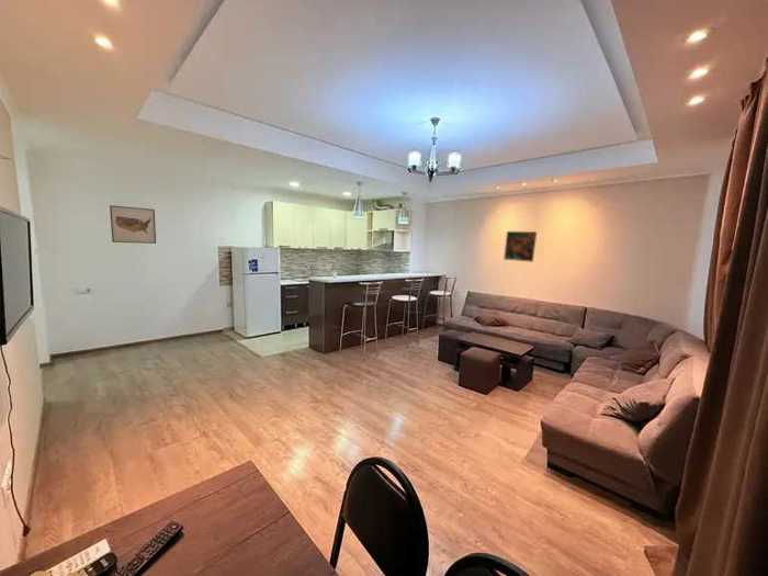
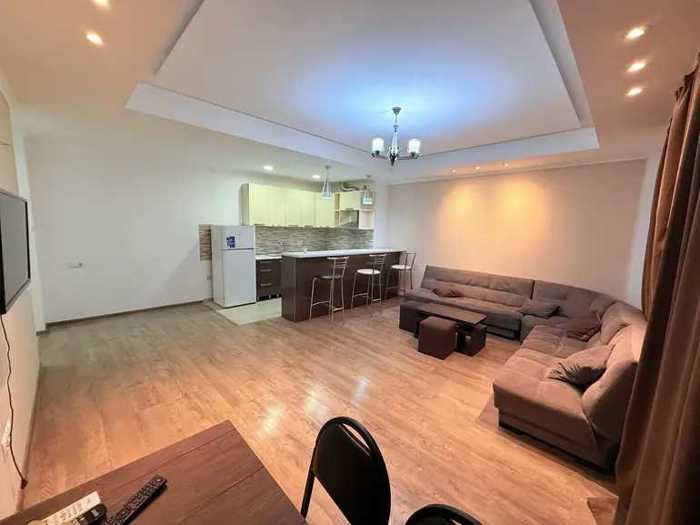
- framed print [502,230,538,263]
- wall art [109,204,157,245]
